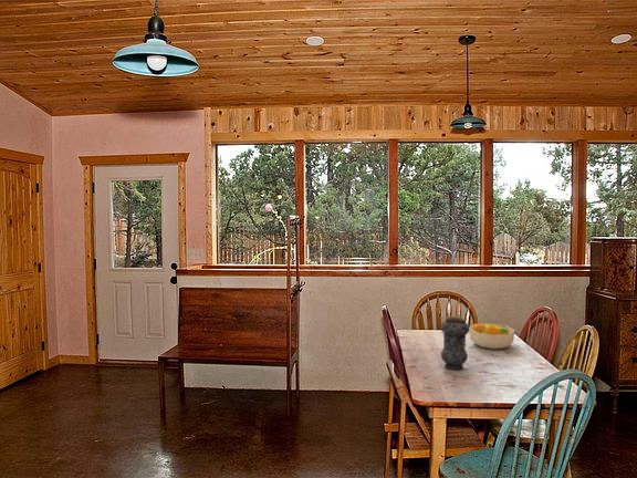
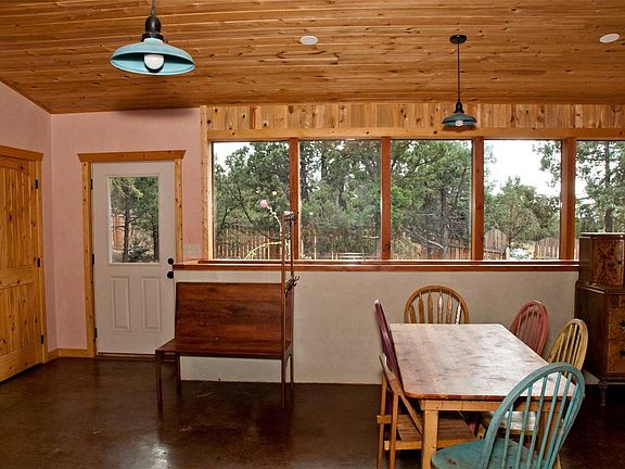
- fruit bowl [469,322,515,351]
- vase [440,315,470,371]
